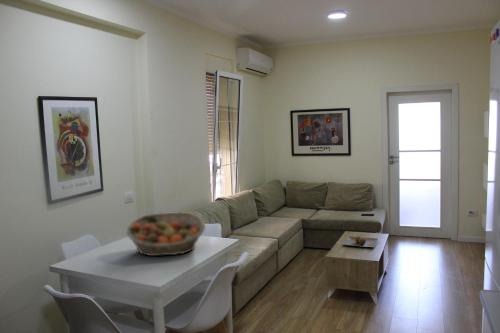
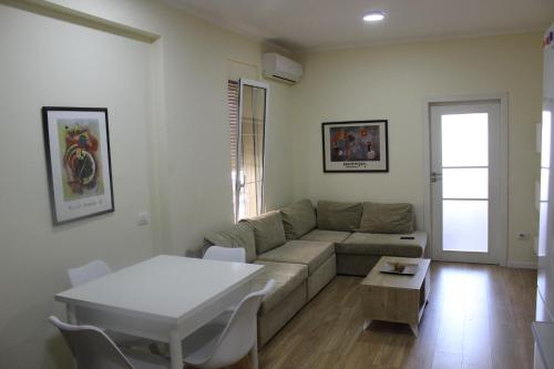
- fruit basket [126,211,206,257]
